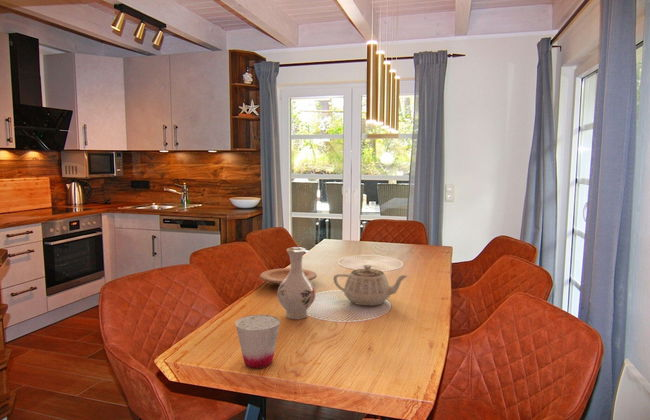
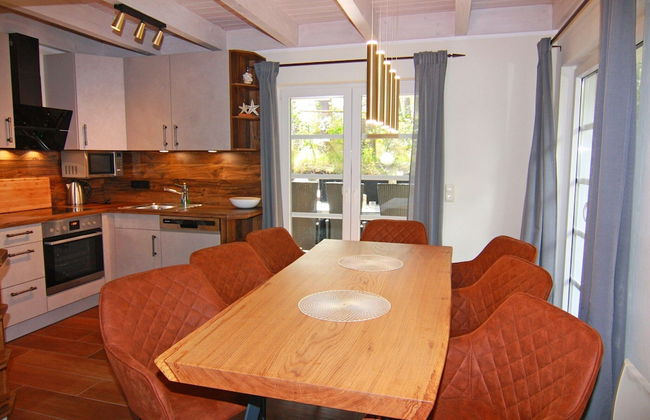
- plate [259,267,318,286]
- vase [276,246,316,320]
- cup [235,314,281,370]
- teapot [332,264,408,307]
